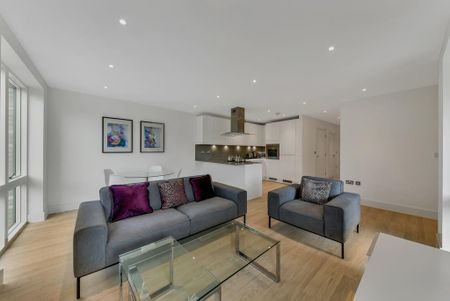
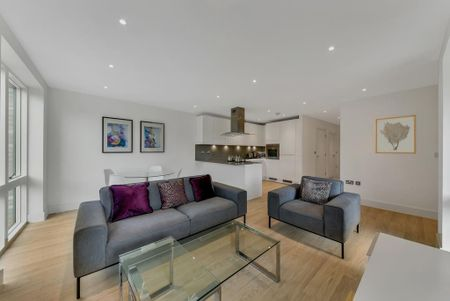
+ wall art [374,114,417,155]
